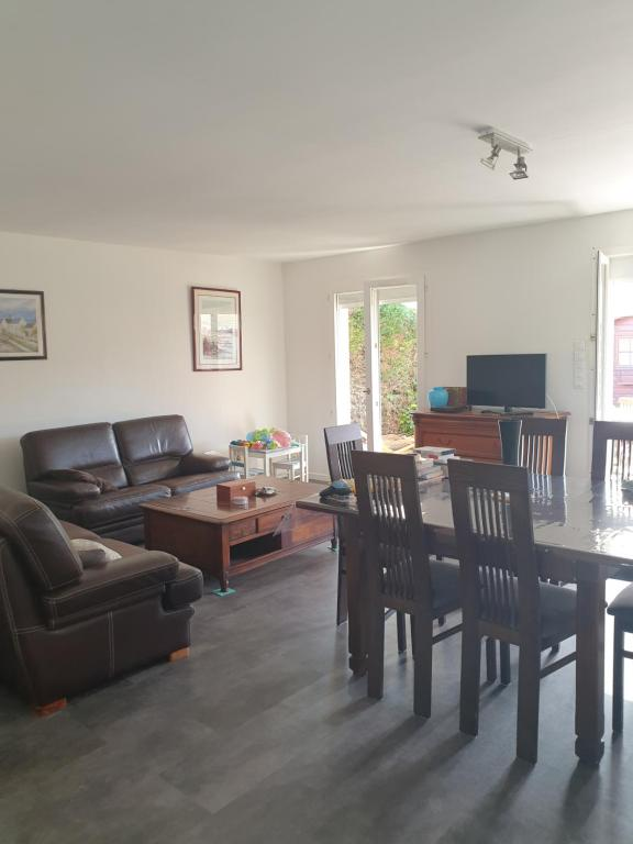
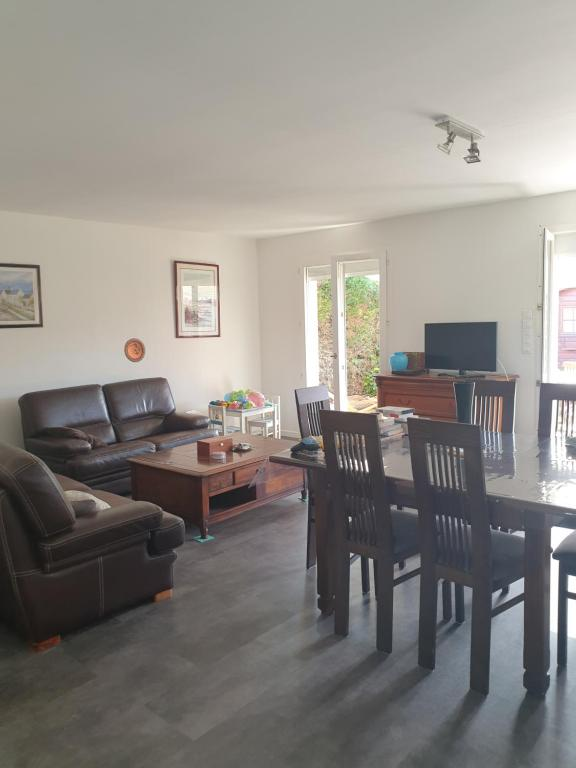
+ decorative plate [123,337,146,363]
